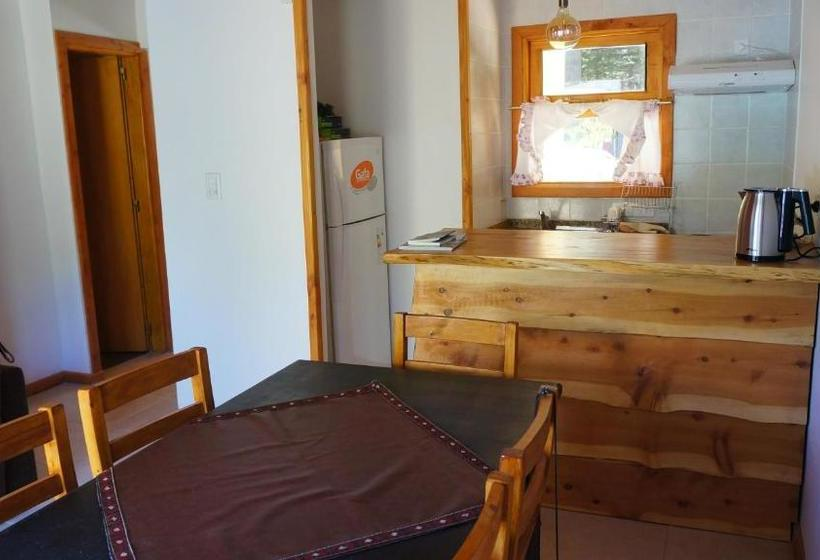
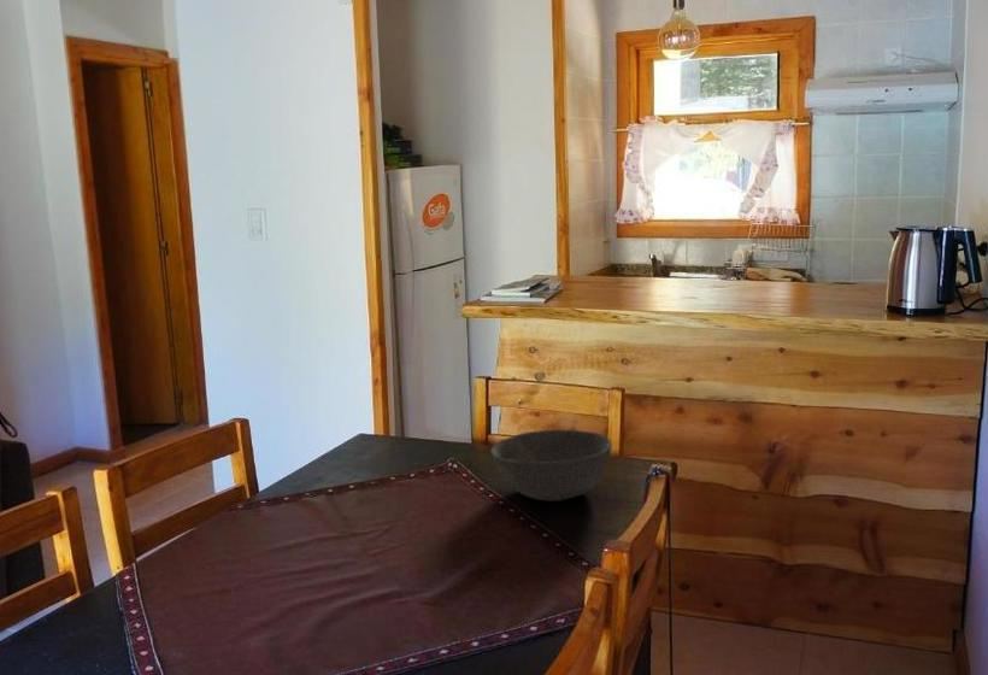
+ bowl [489,429,613,503]
